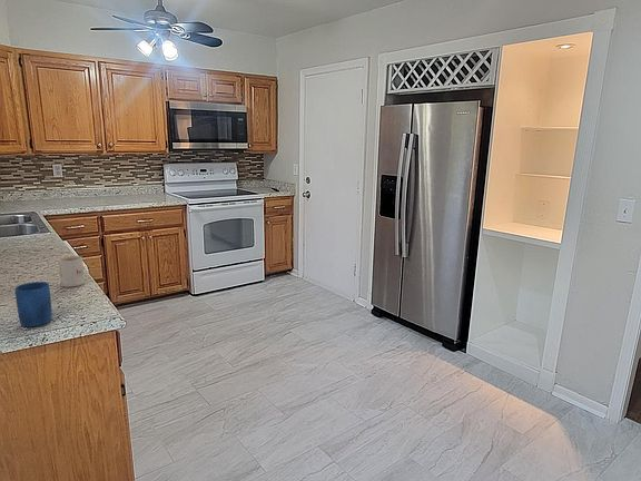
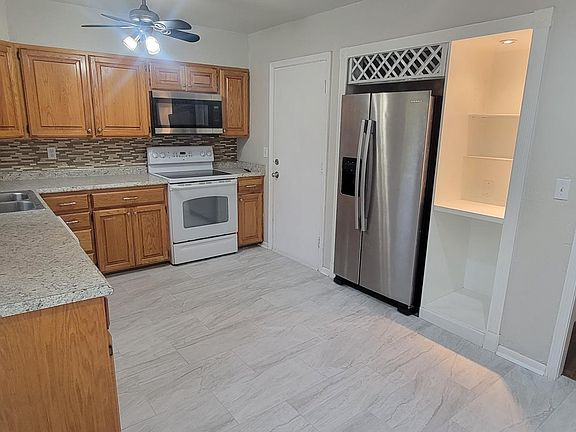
- mug [57,255,86,288]
- mug [14,281,53,328]
